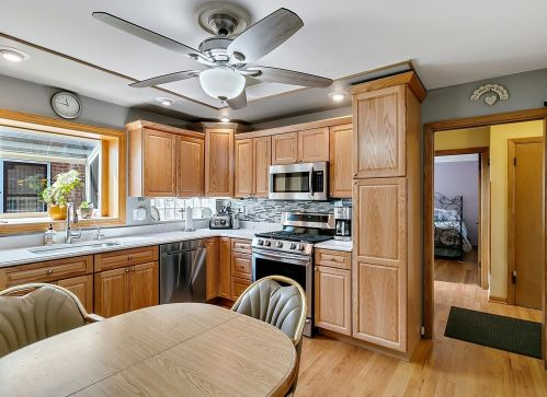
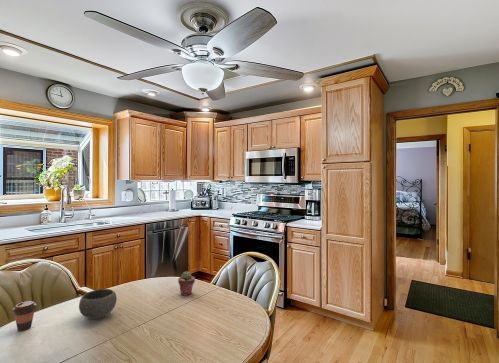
+ coffee cup [11,300,37,332]
+ potted succulent [177,270,196,296]
+ bowl [78,288,118,320]
